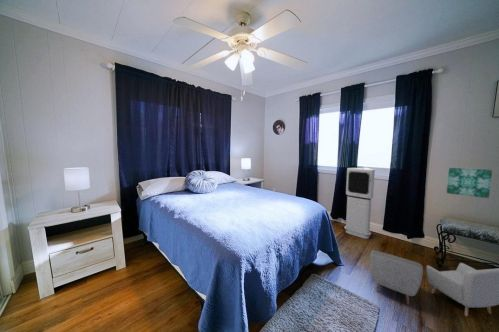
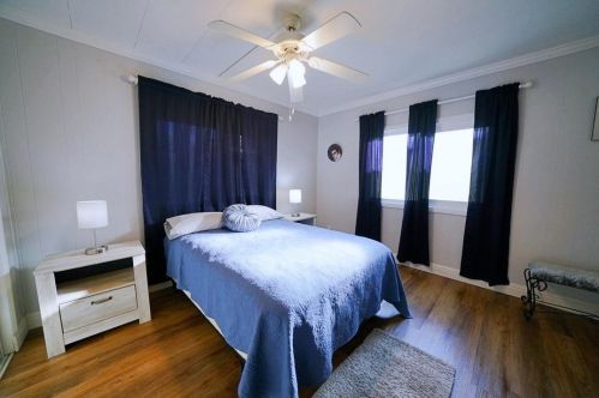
- air purifier [343,166,376,240]
- armchair [369,249,499,318]
- wall art [446,167,493,199]
